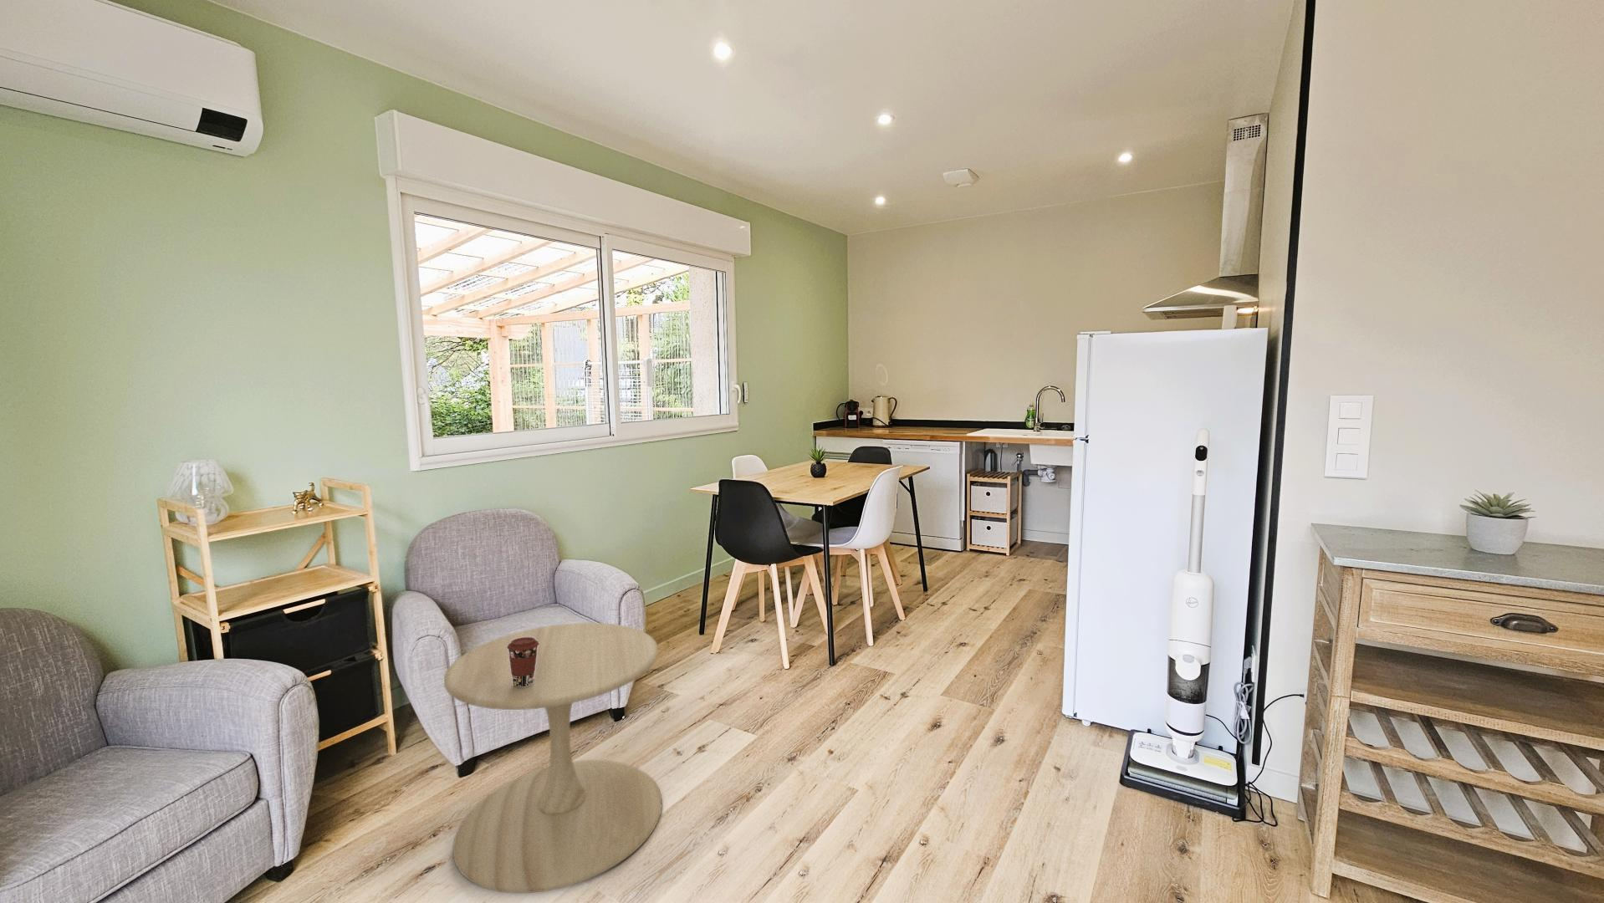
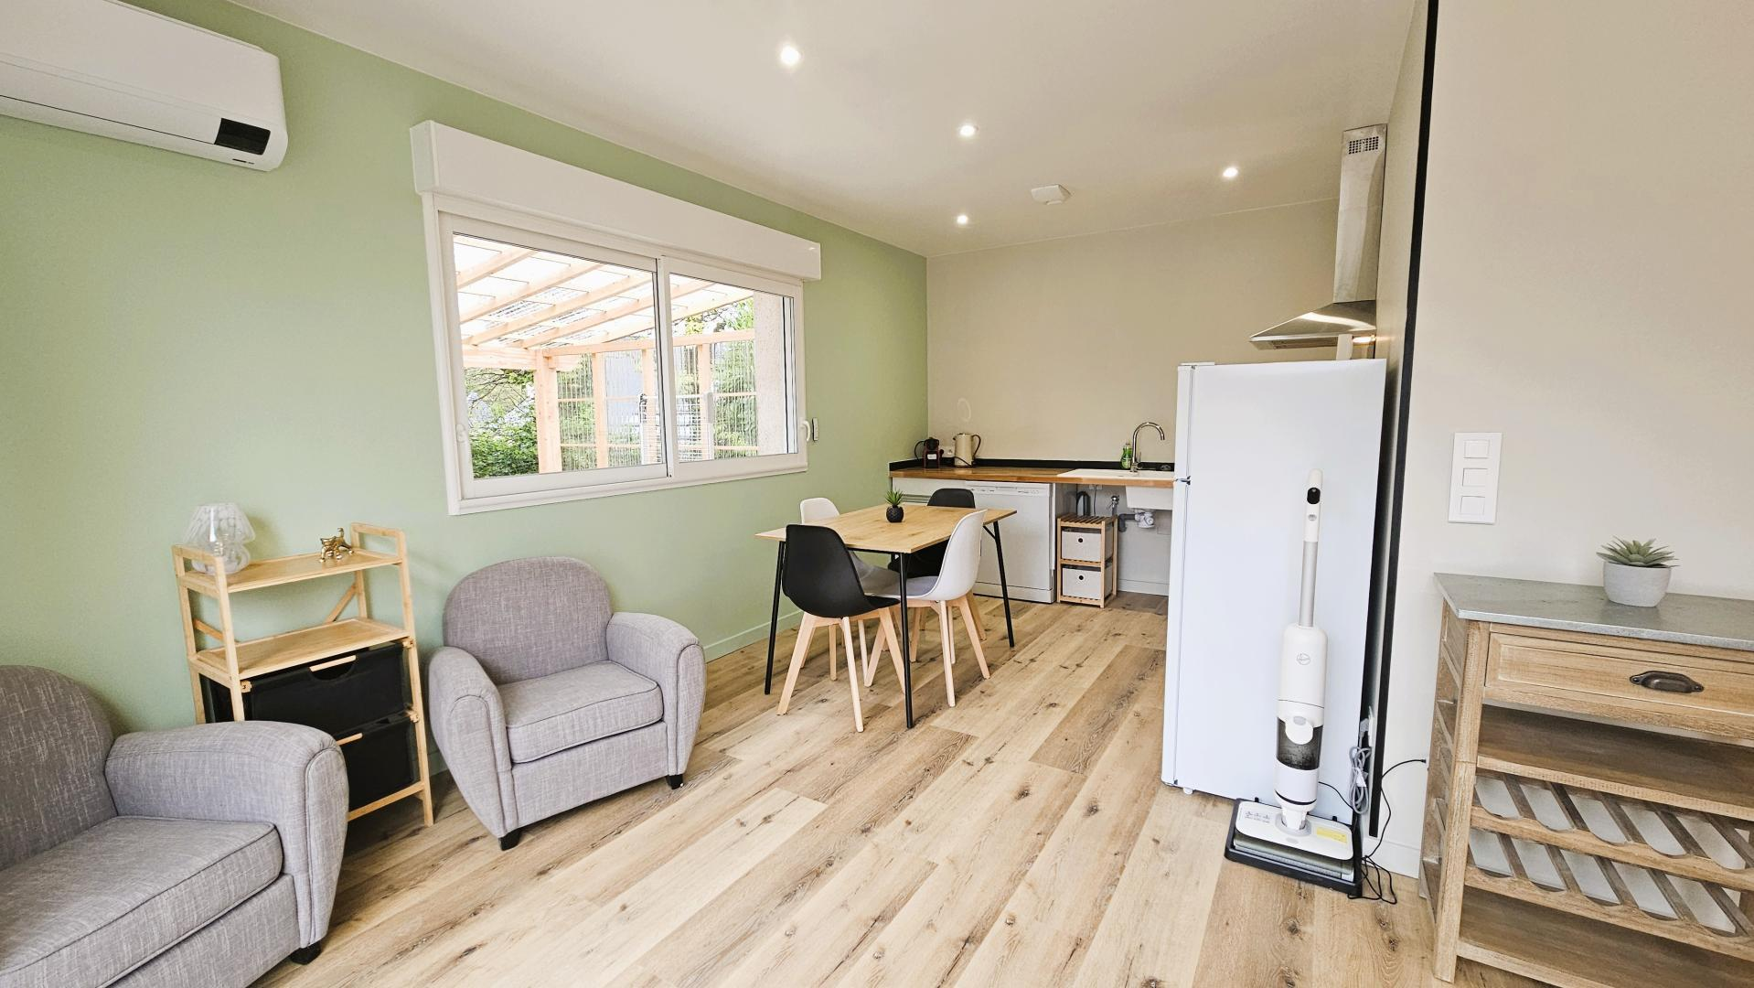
- coffee cup [507,638,540,686]
- side table [443,622,662,894]
